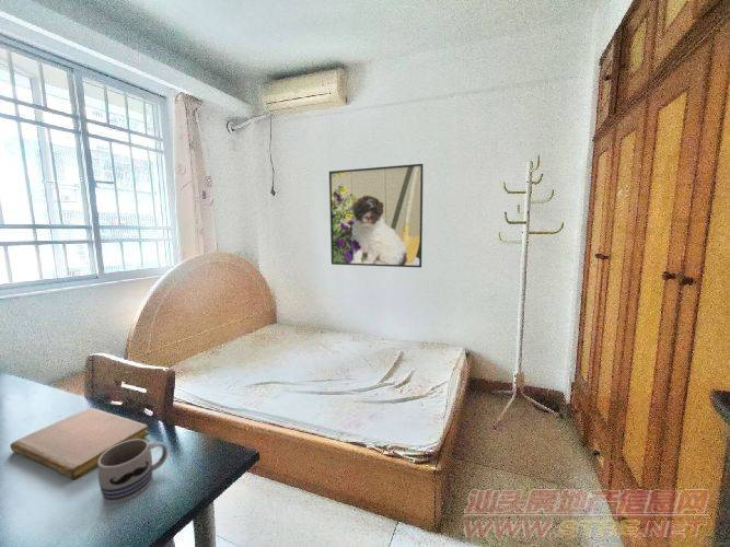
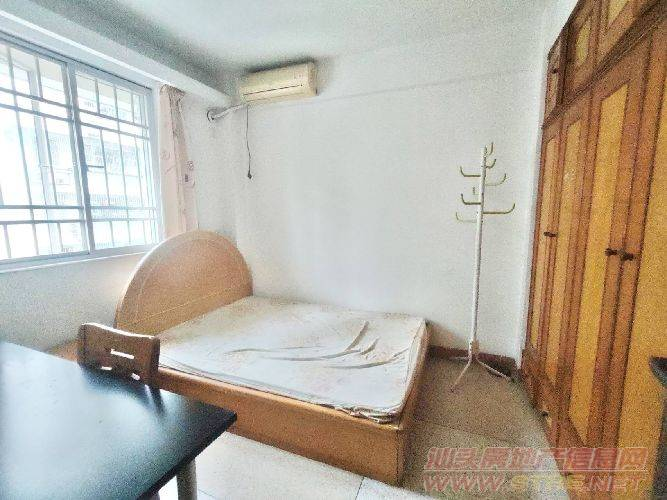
- notebook [10,407,150,480]
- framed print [328,163,425,269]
- mug [96,439,169,504]
